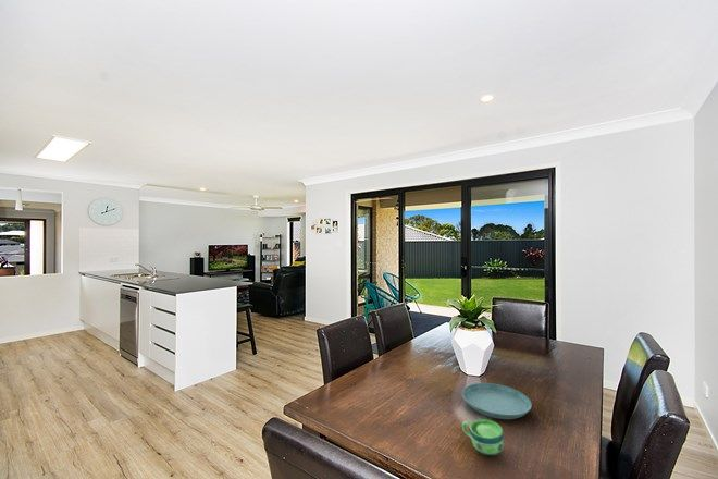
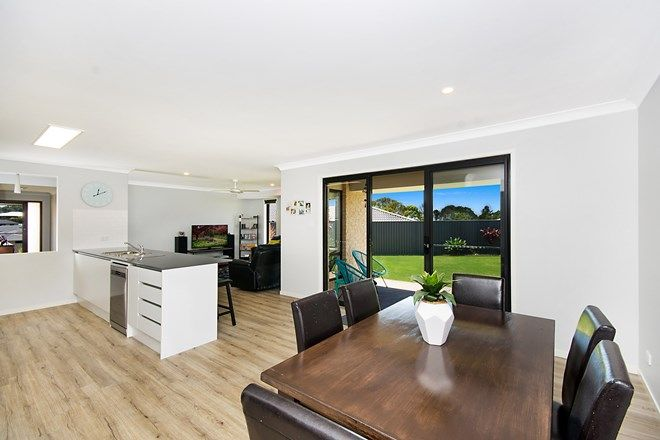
- saucer [461,382,533,420]
- cup [461,418,505,456]
